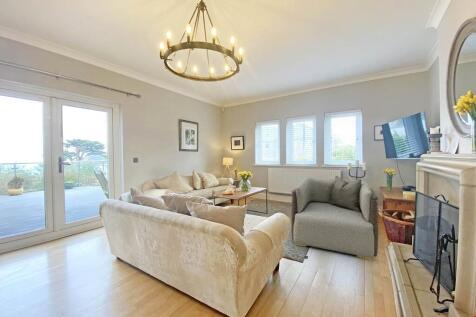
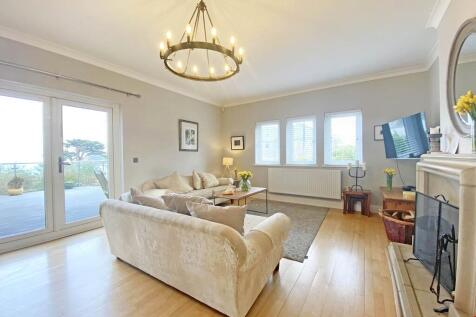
- armchair [290,175,380,261]
